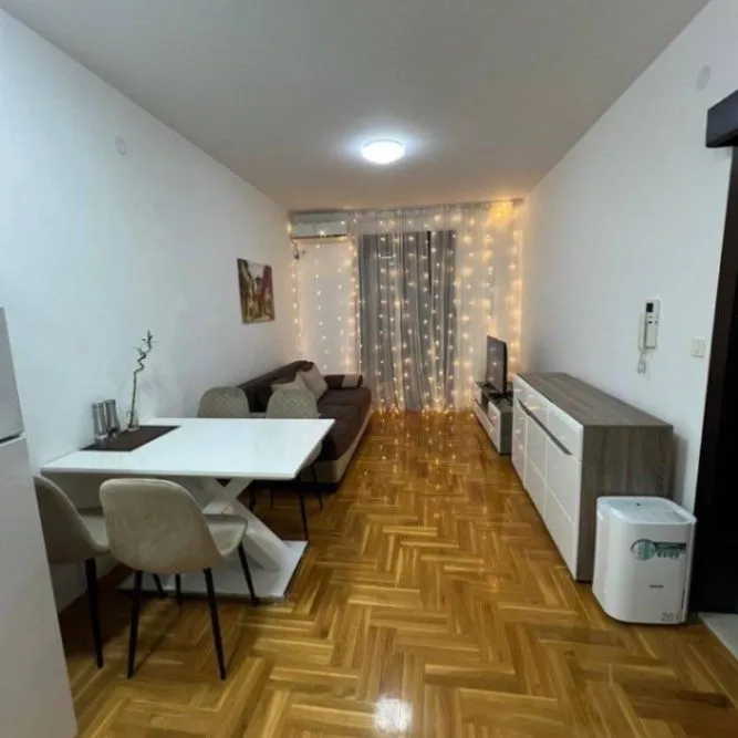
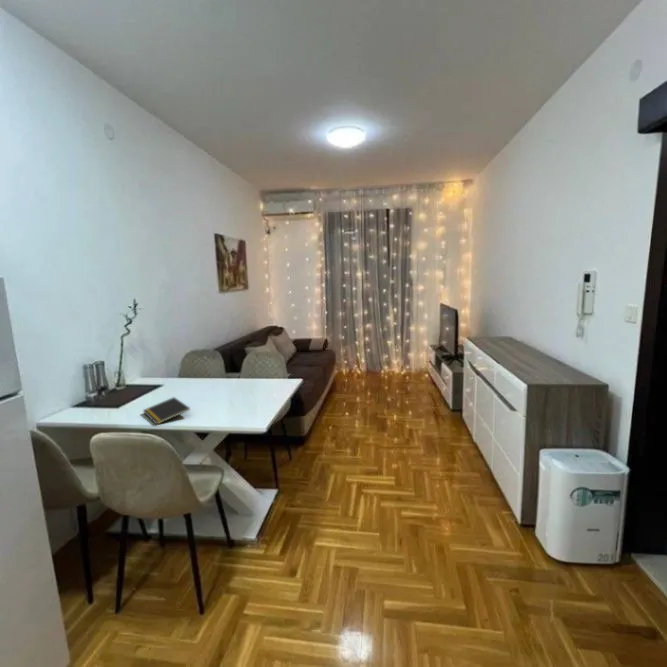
+ notepad [142,396,191,426]
